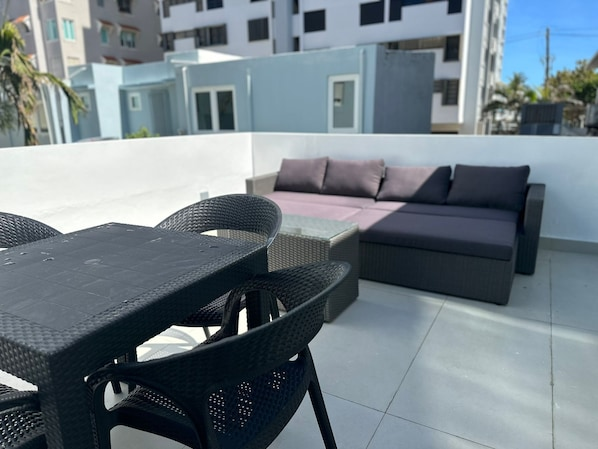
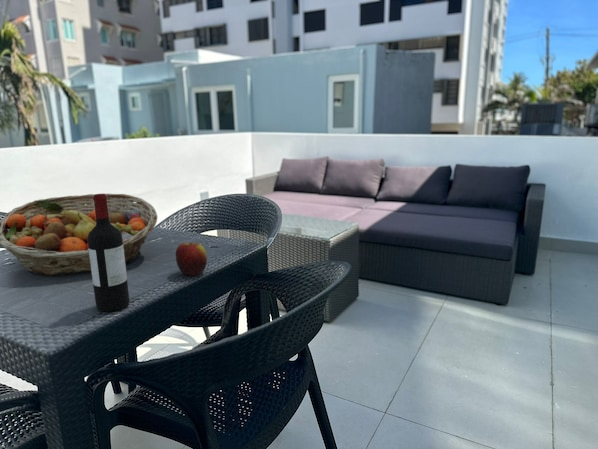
+ wine bottle [87,193,130,312]
+ apple [175,242,208,276]
+ fruit basket [0,193,158,277]
